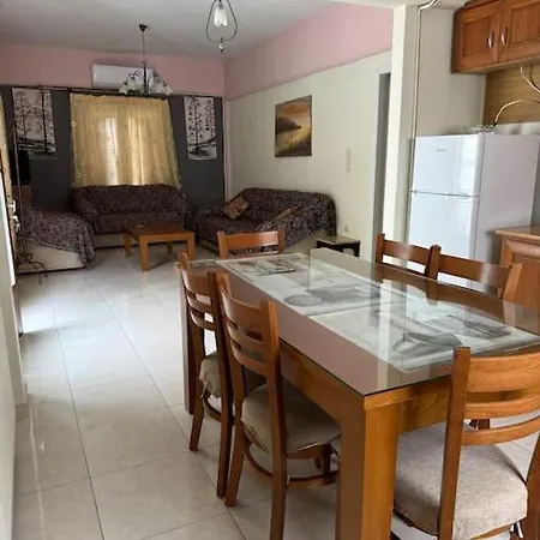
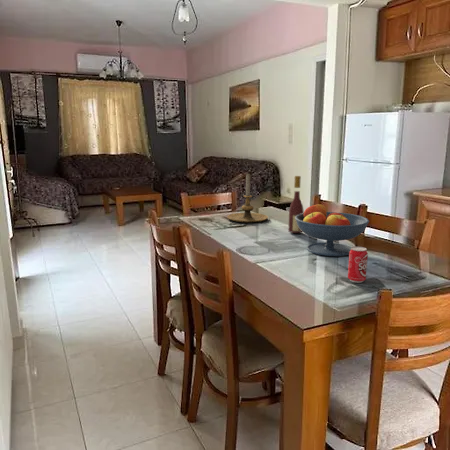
+ fruit bowl [295,203,370,257]
+ beverage can [347,246,369,284]
+ candle holder [227,173,269,223]
+ wine bottle [287,175,304,234]
